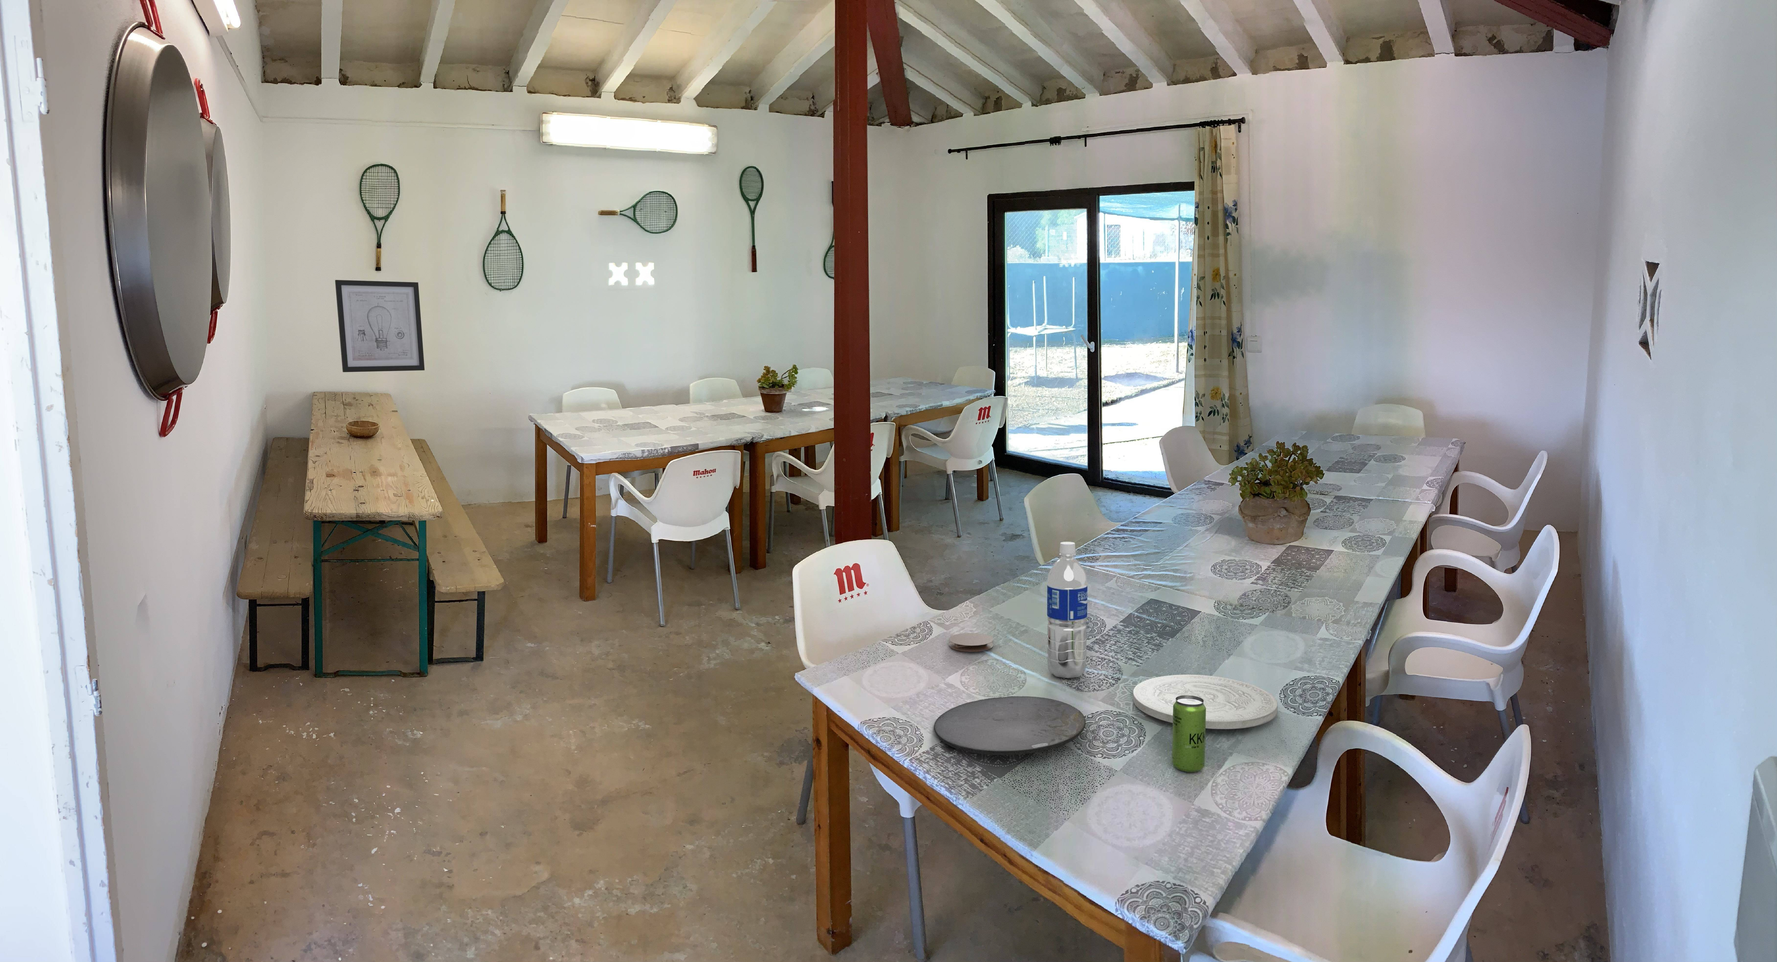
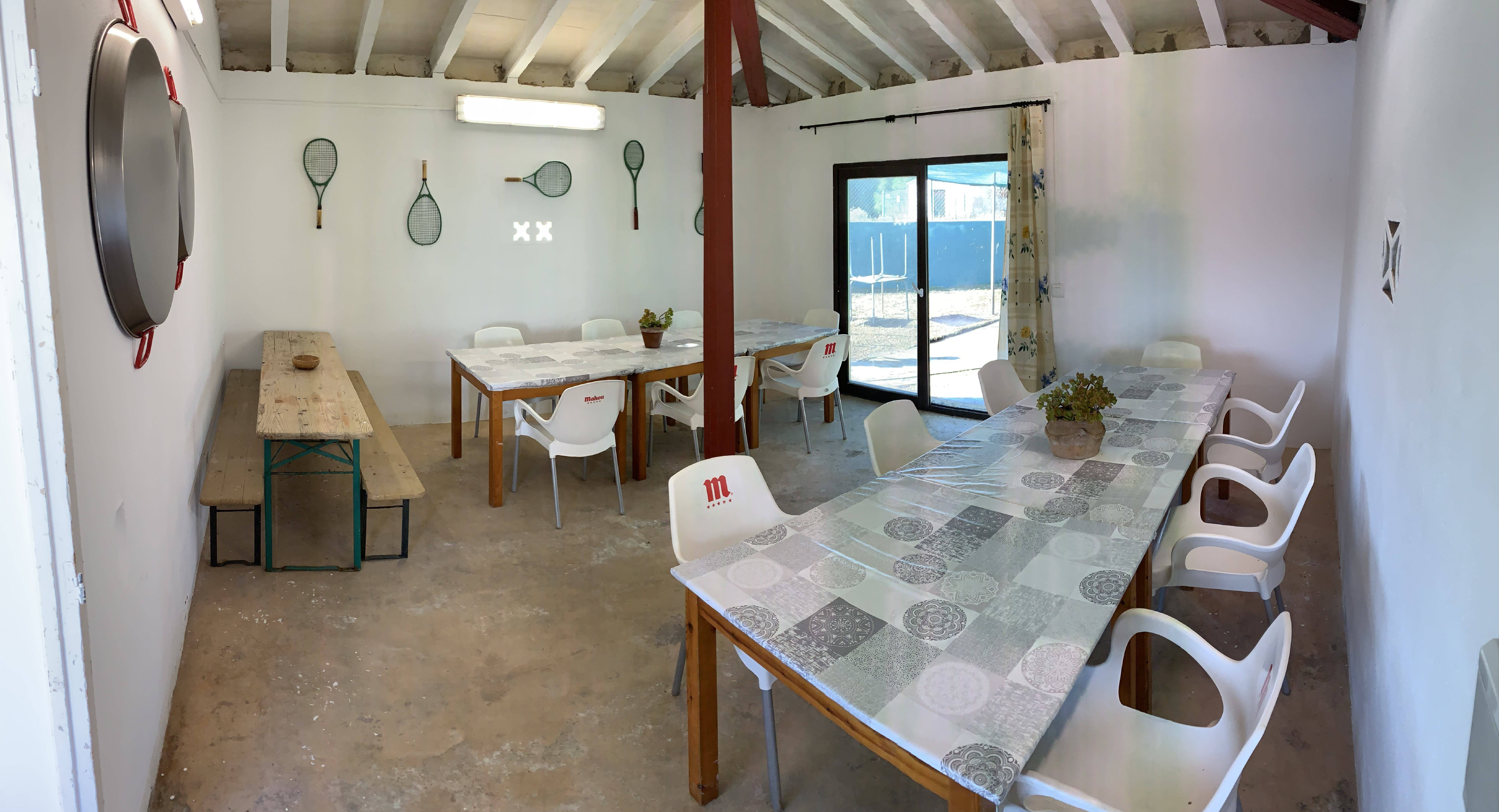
- wall art [334,280,426,373]
- water bottle [1047,541,1088,679]
- plate [934,695,1086,756]
- plate [1132,674,1278,730]
- coaster [948,633,993,652]
- beverage can [1171,695,1206,772]
